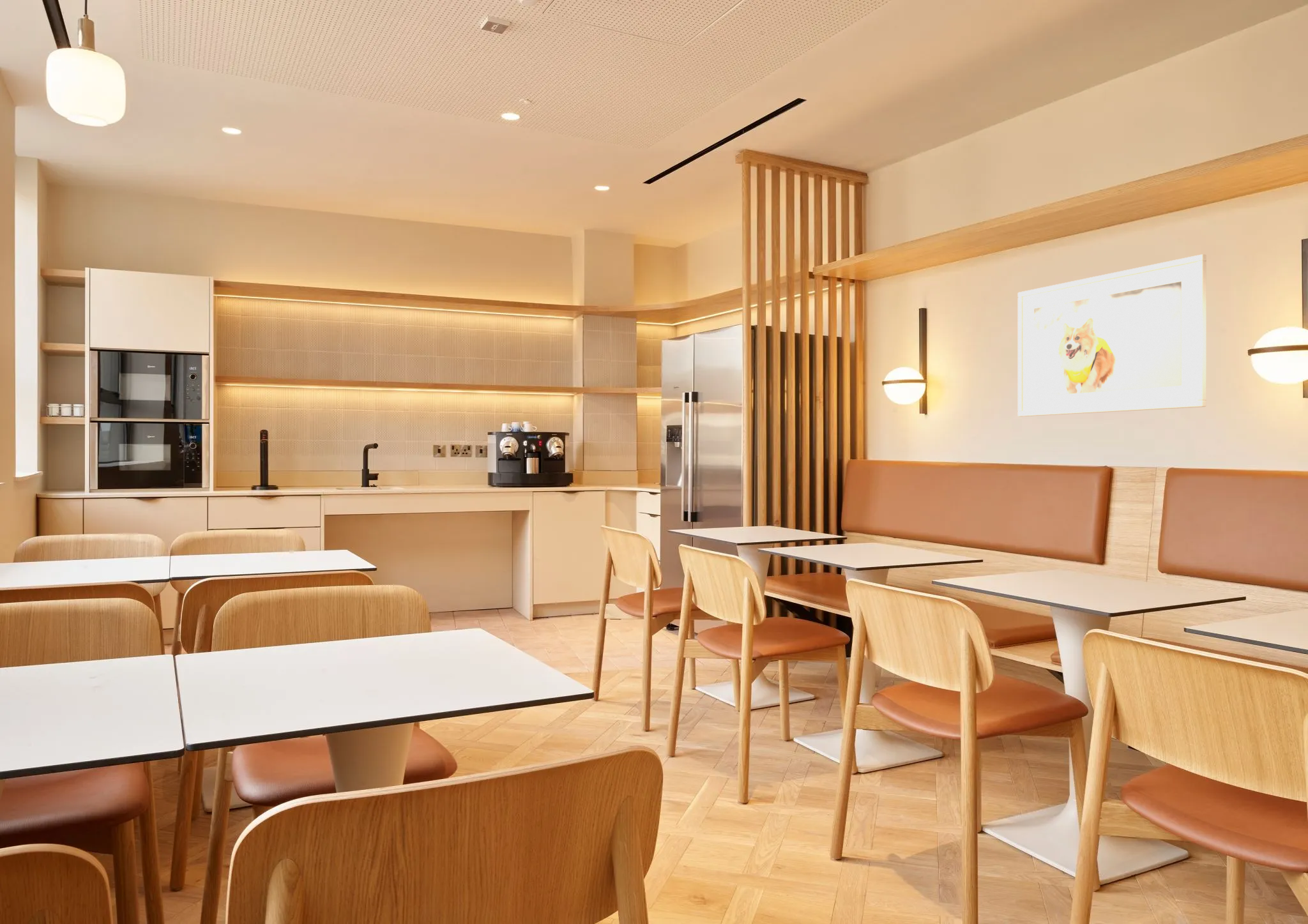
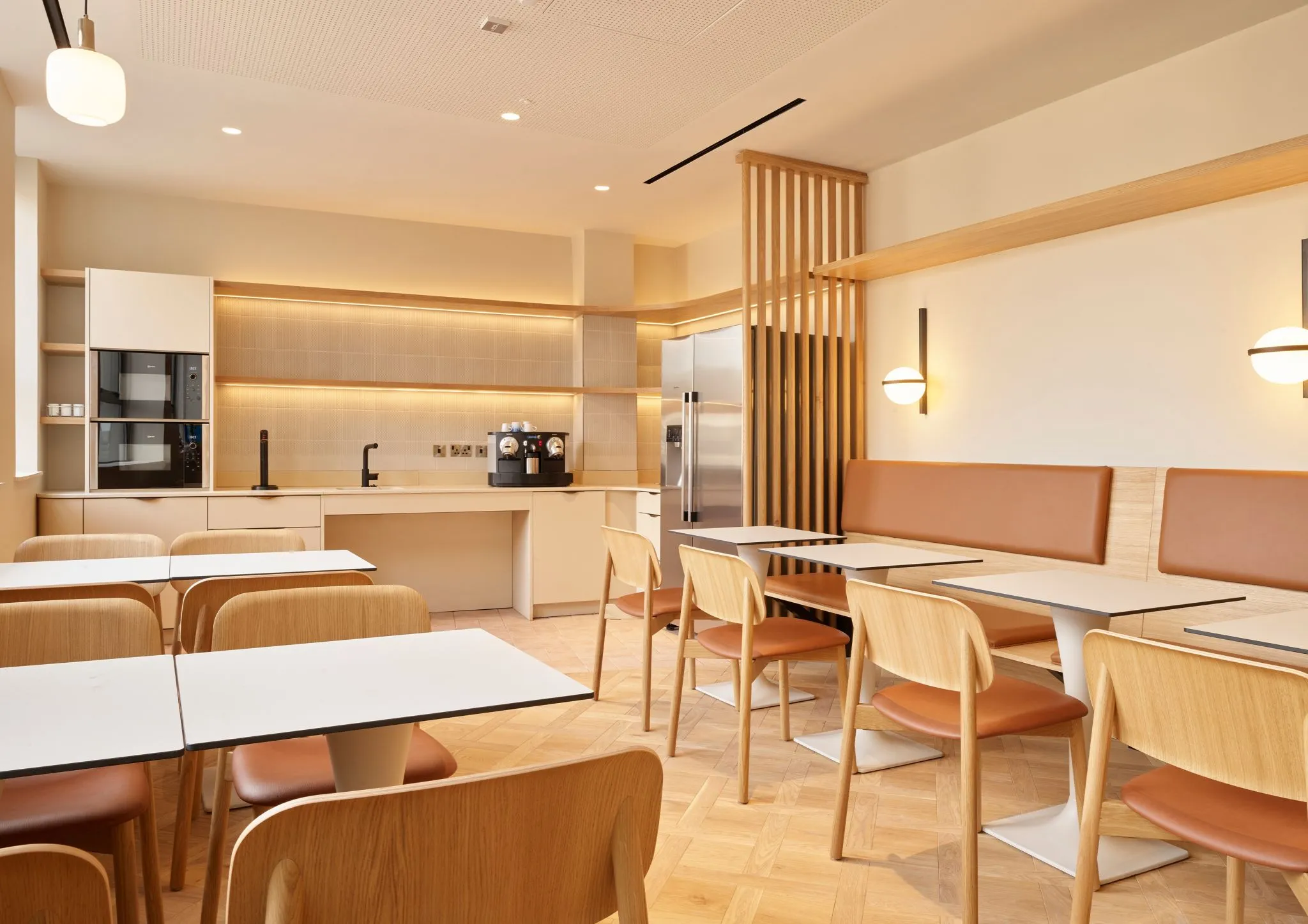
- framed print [1017,254,1207,417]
